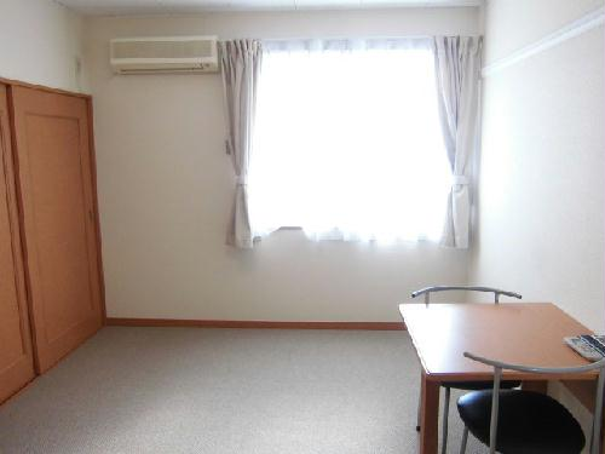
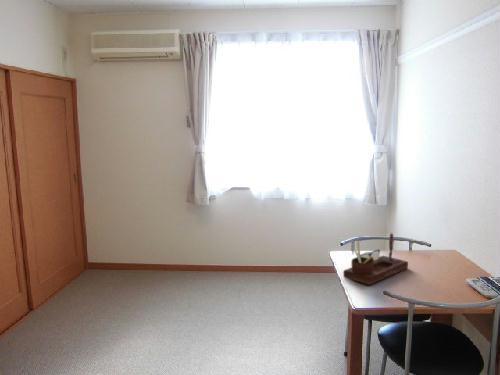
+ desk organizer [342,232,409,286]
